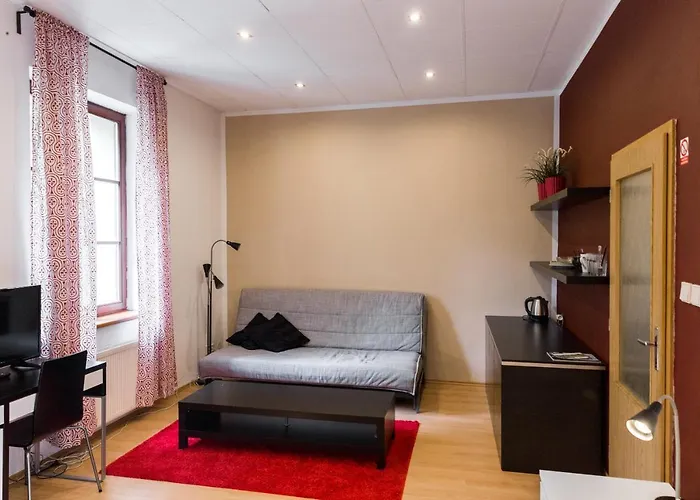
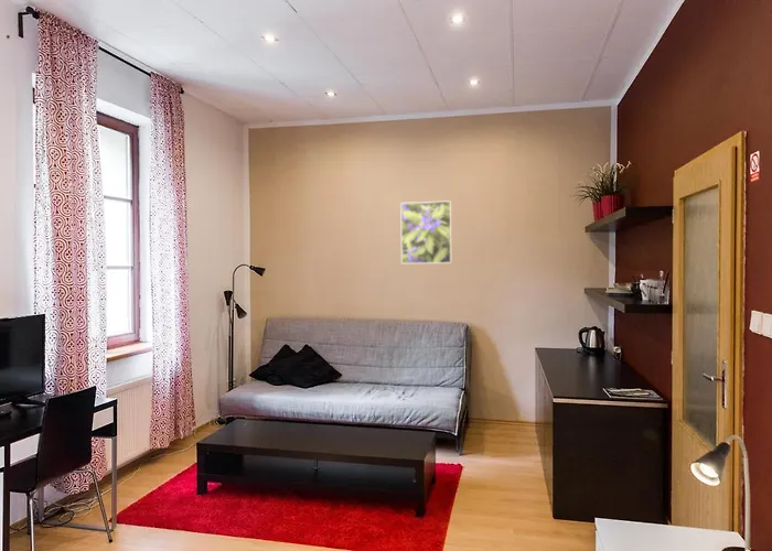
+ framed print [399,199,452,264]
